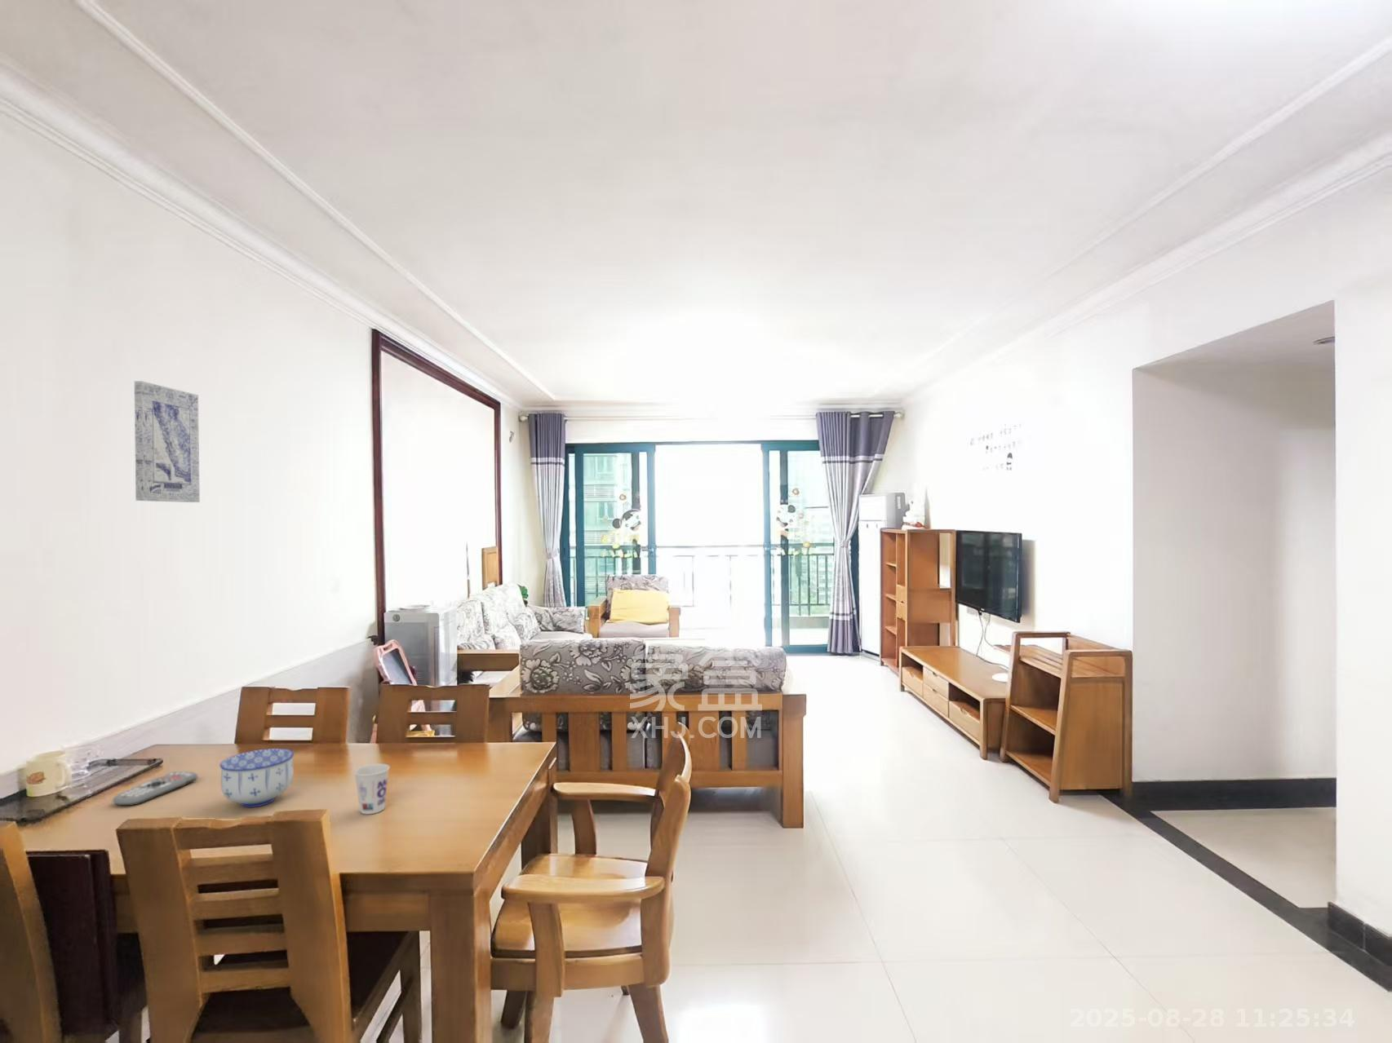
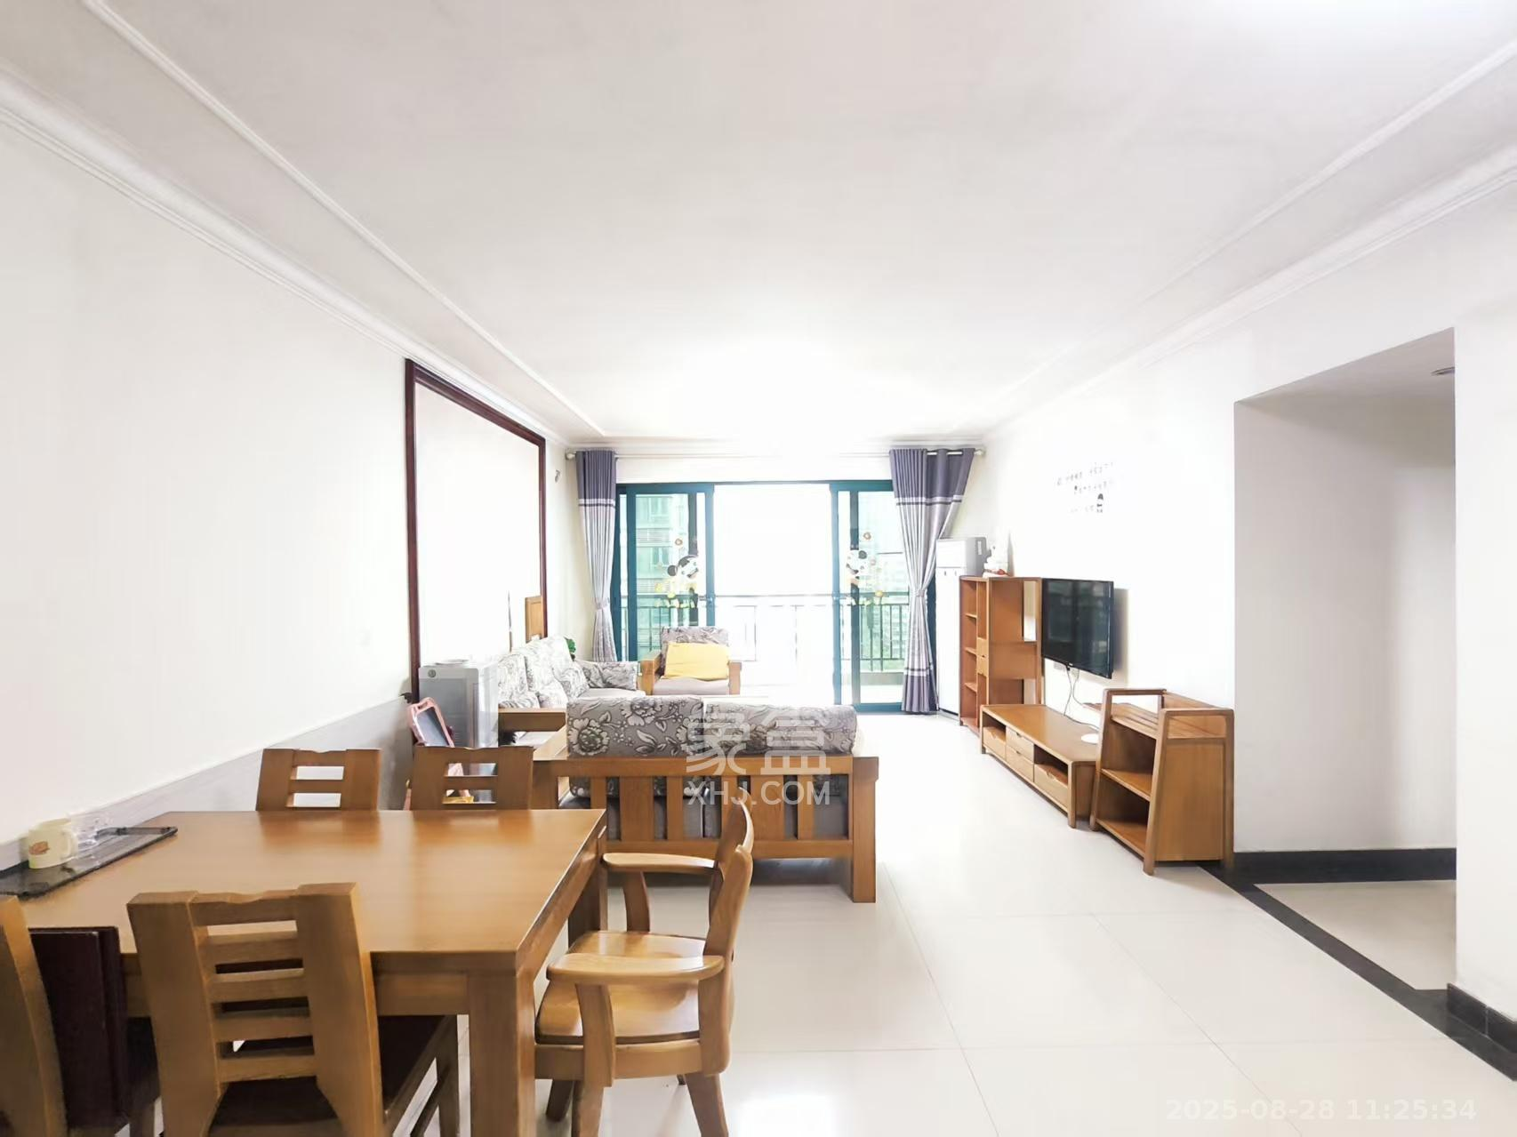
- wall art [134,380,201,503]
- cup [353,763,391,815]
- bowl [219,748,295,809]
- remote control [112,770,198,806]
